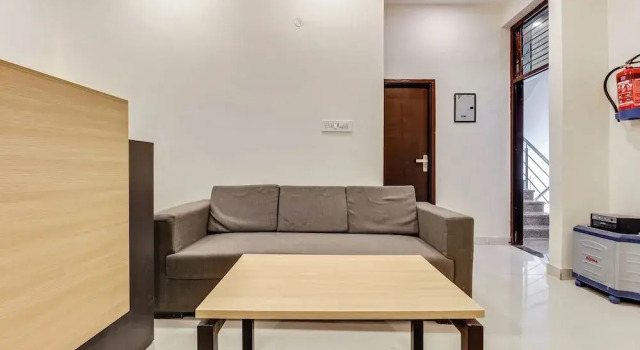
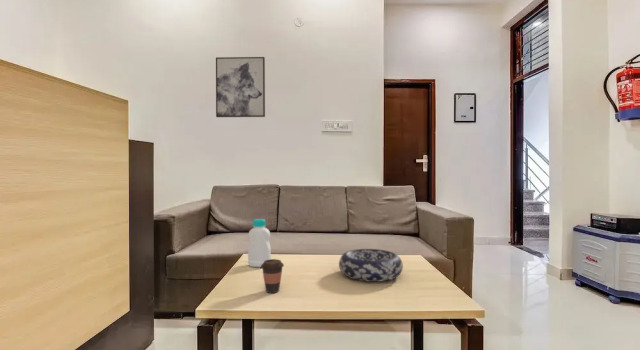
+ bottle [247,218,272,268]
+ wall art [215,56,266,118]
+ decorative bowl [338,248,404,283]
+ coffee cup [260,258,285,294]
